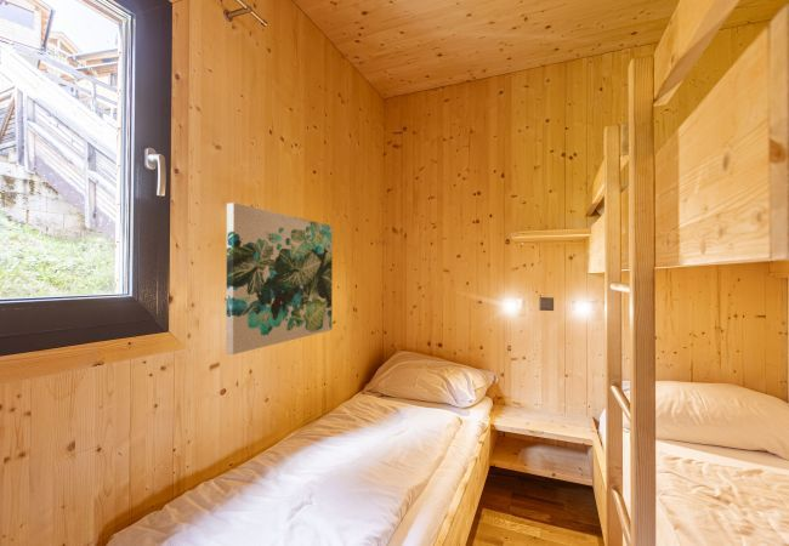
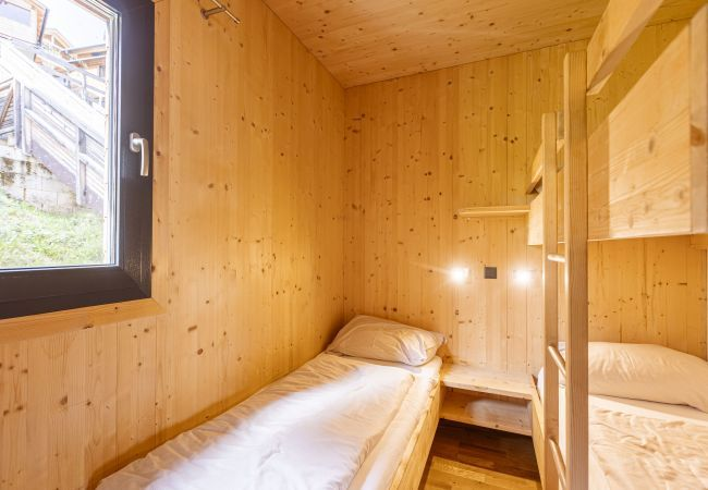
- wall art [225,201,334,356]
